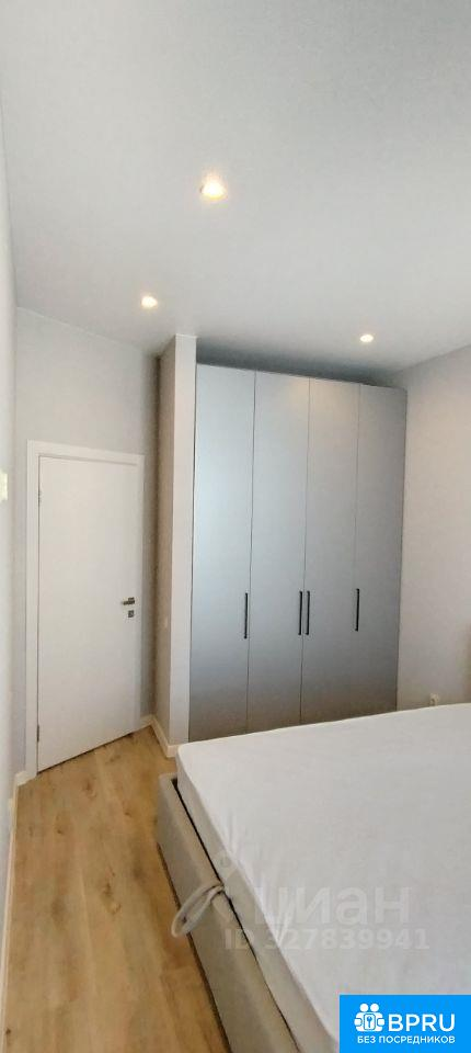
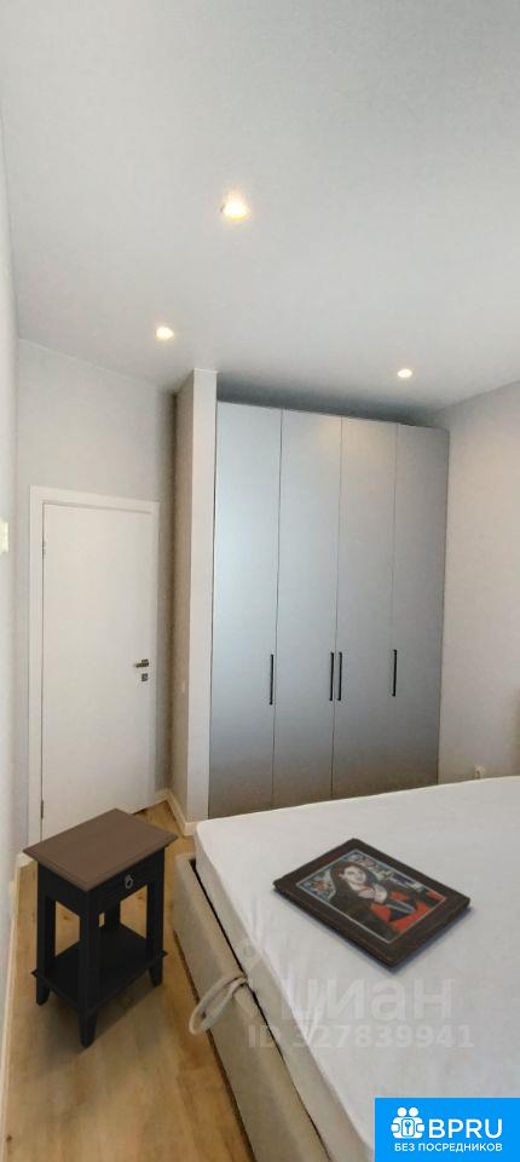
+ side table [22,807,180,1049]
+ religious icon [272,836,472,967]
